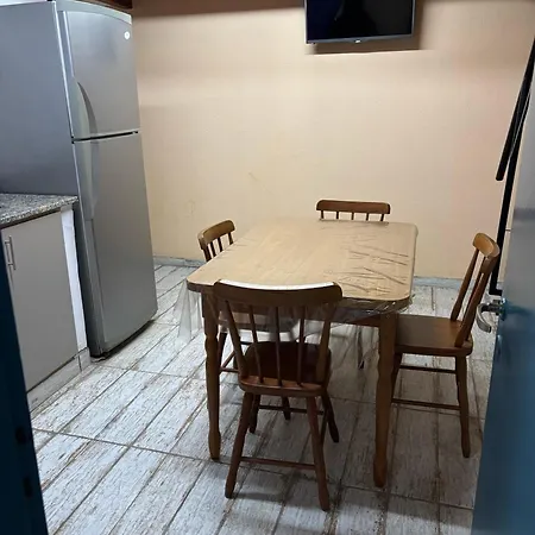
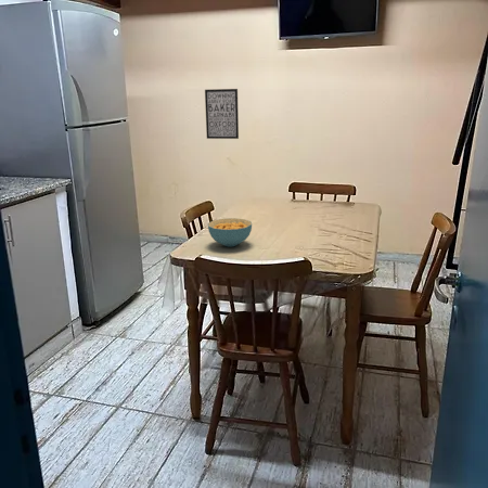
+ cereal bowl [207,217,253,247]
+ wall art [204,88,240,140]
